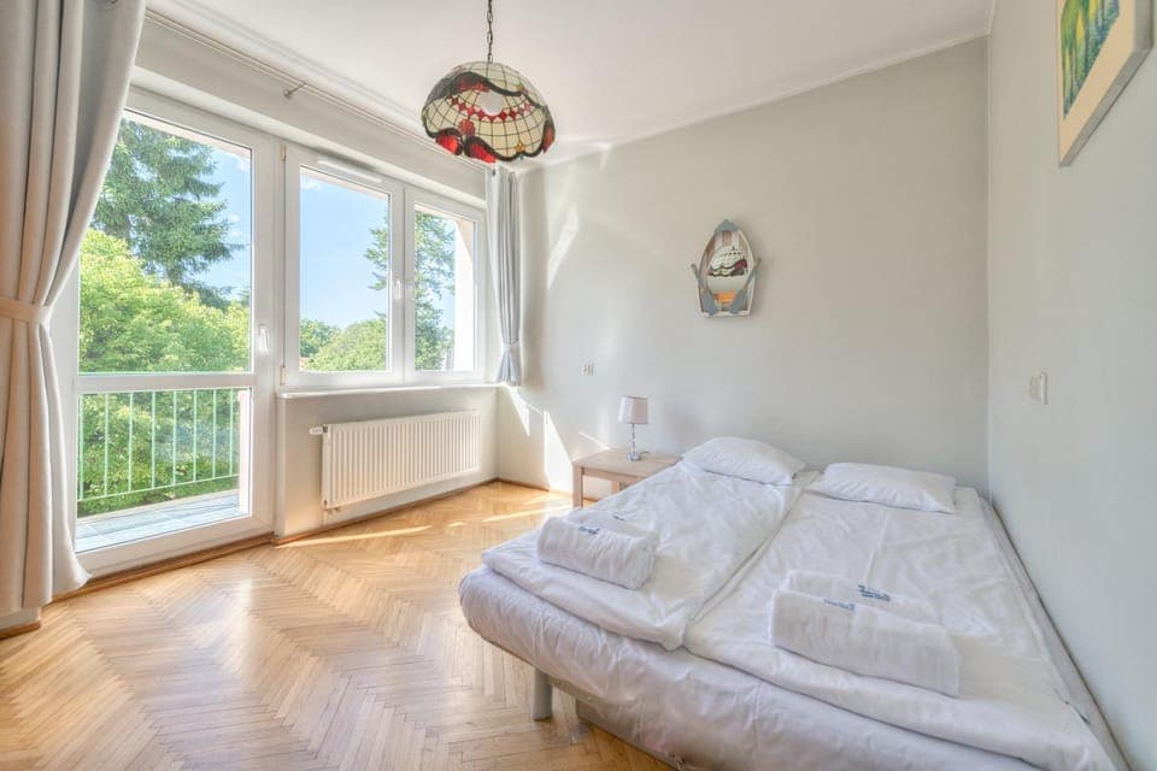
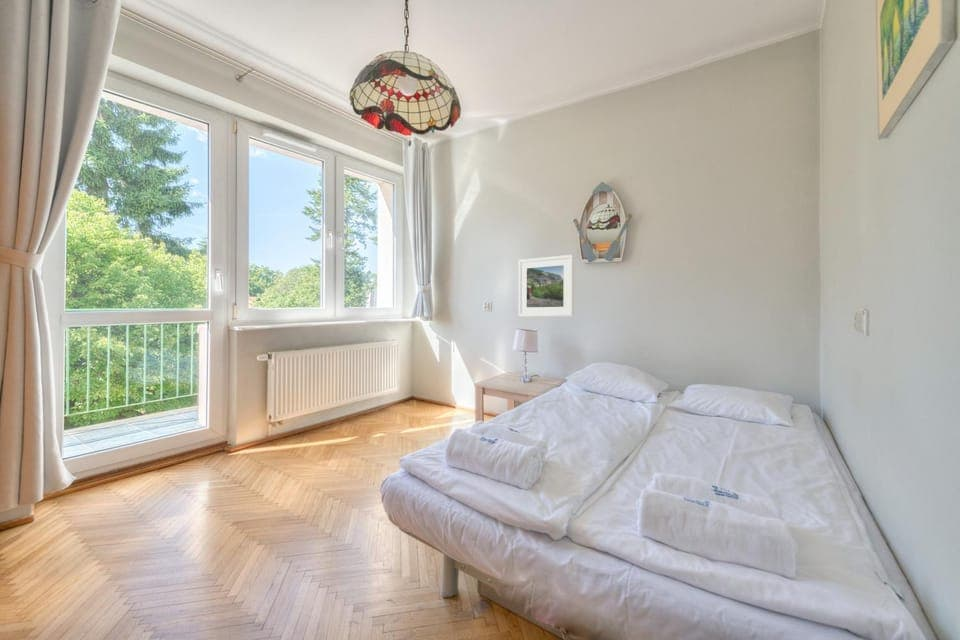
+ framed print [517,254,574,317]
